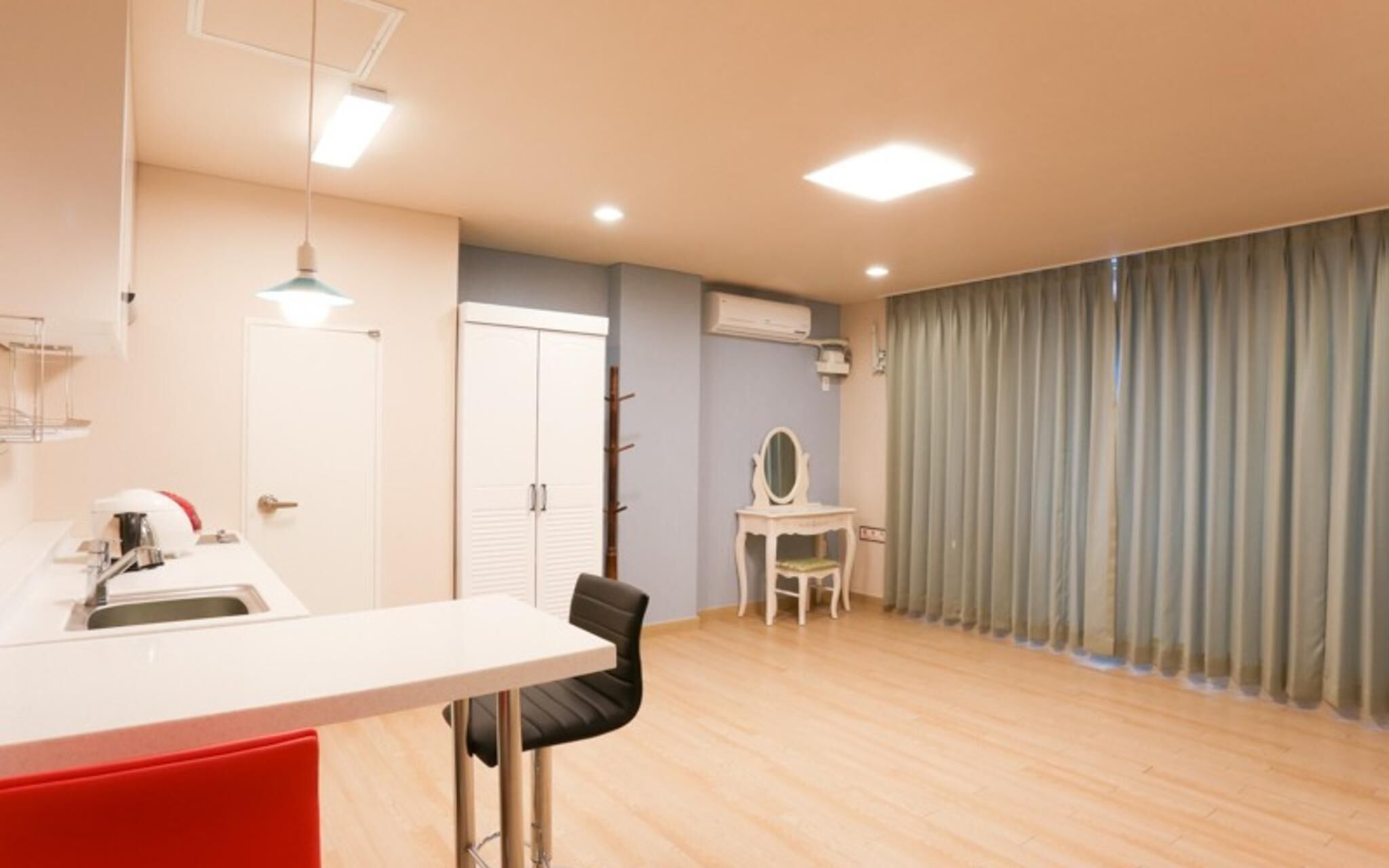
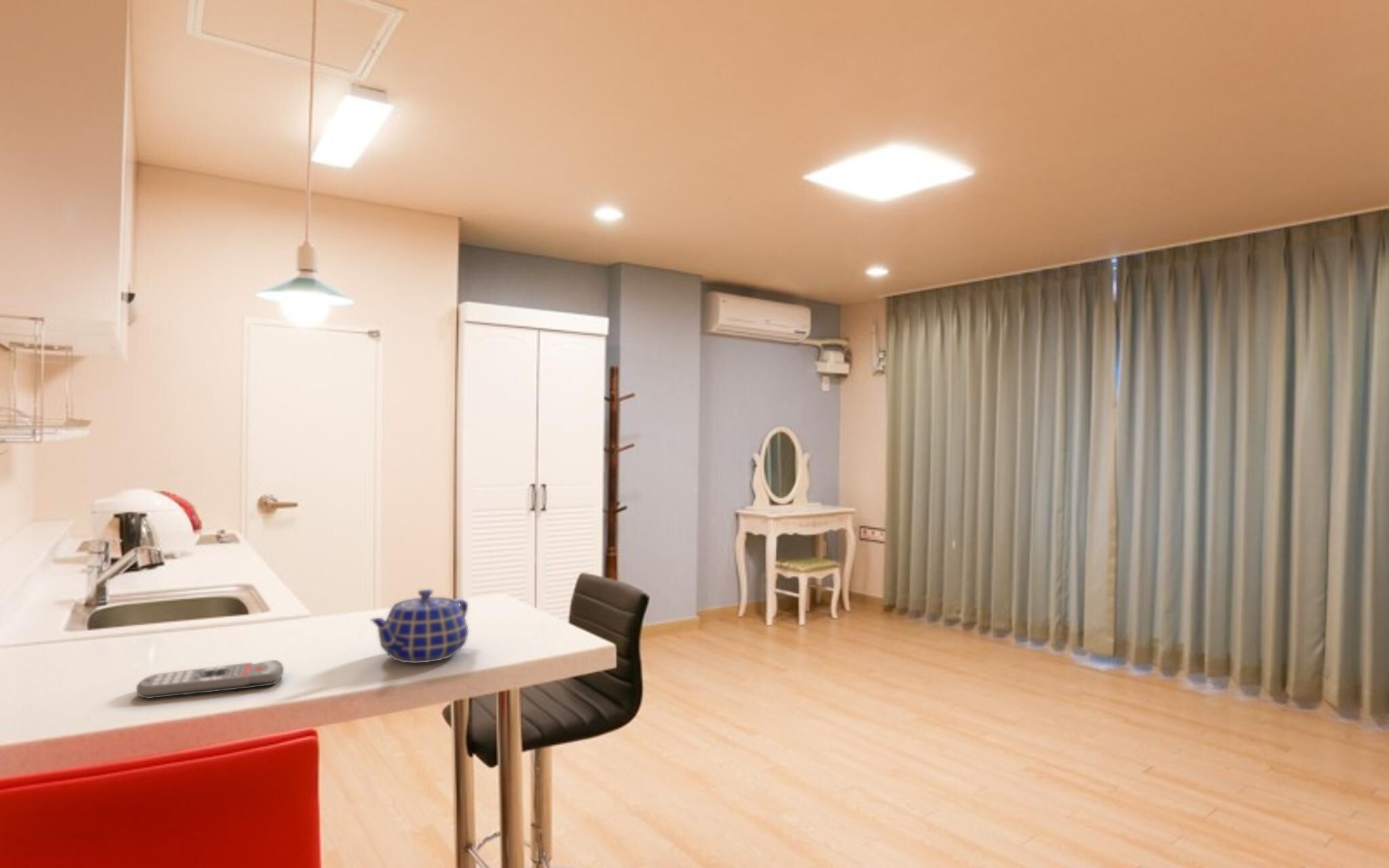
+ remote control [136,659,284,699]
+ teapot [370,589,469,664]
